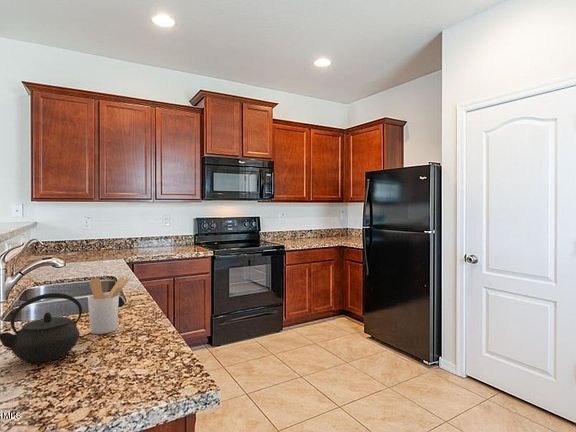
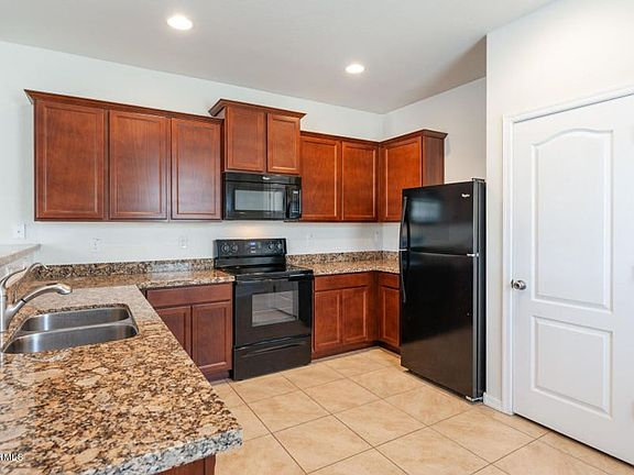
- kettle [0,292,83,364]
- utensil holder [87,276,131,335]
